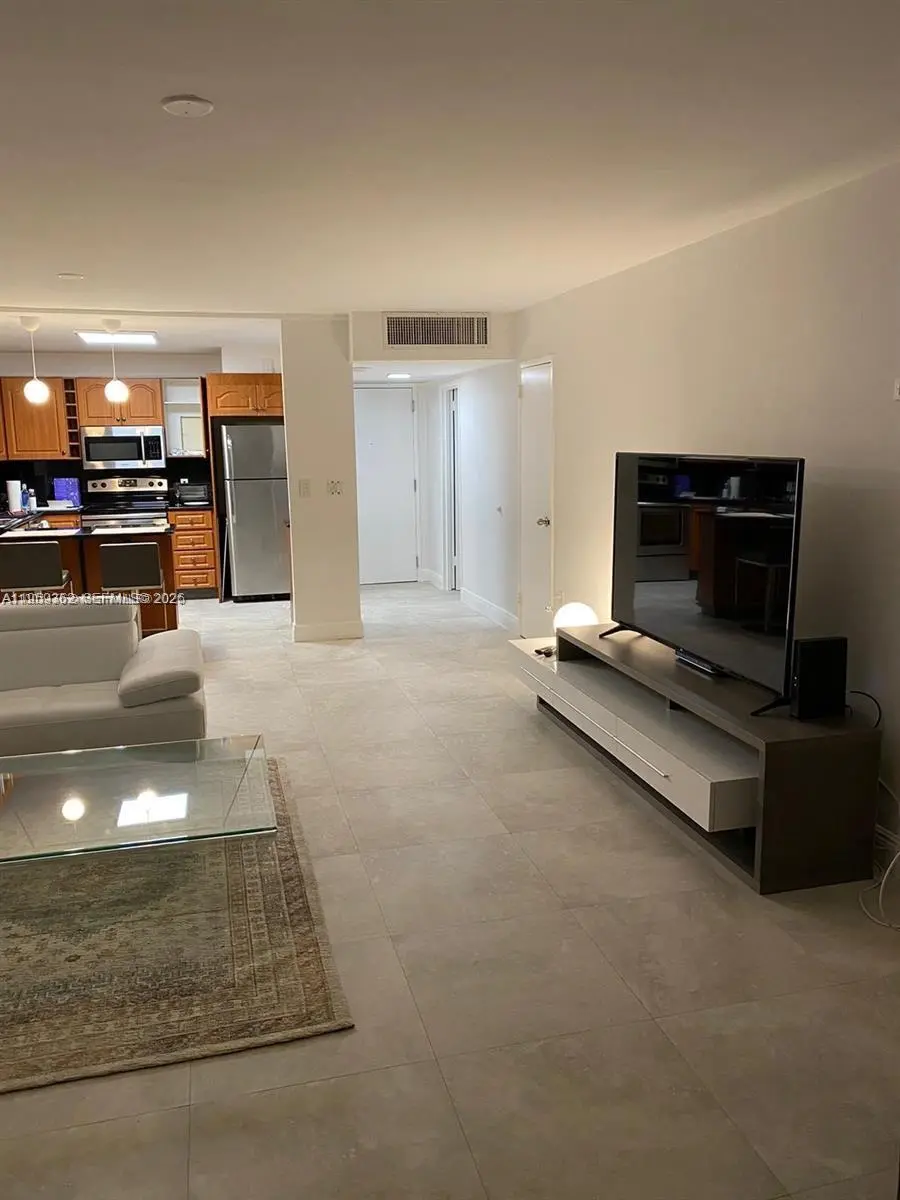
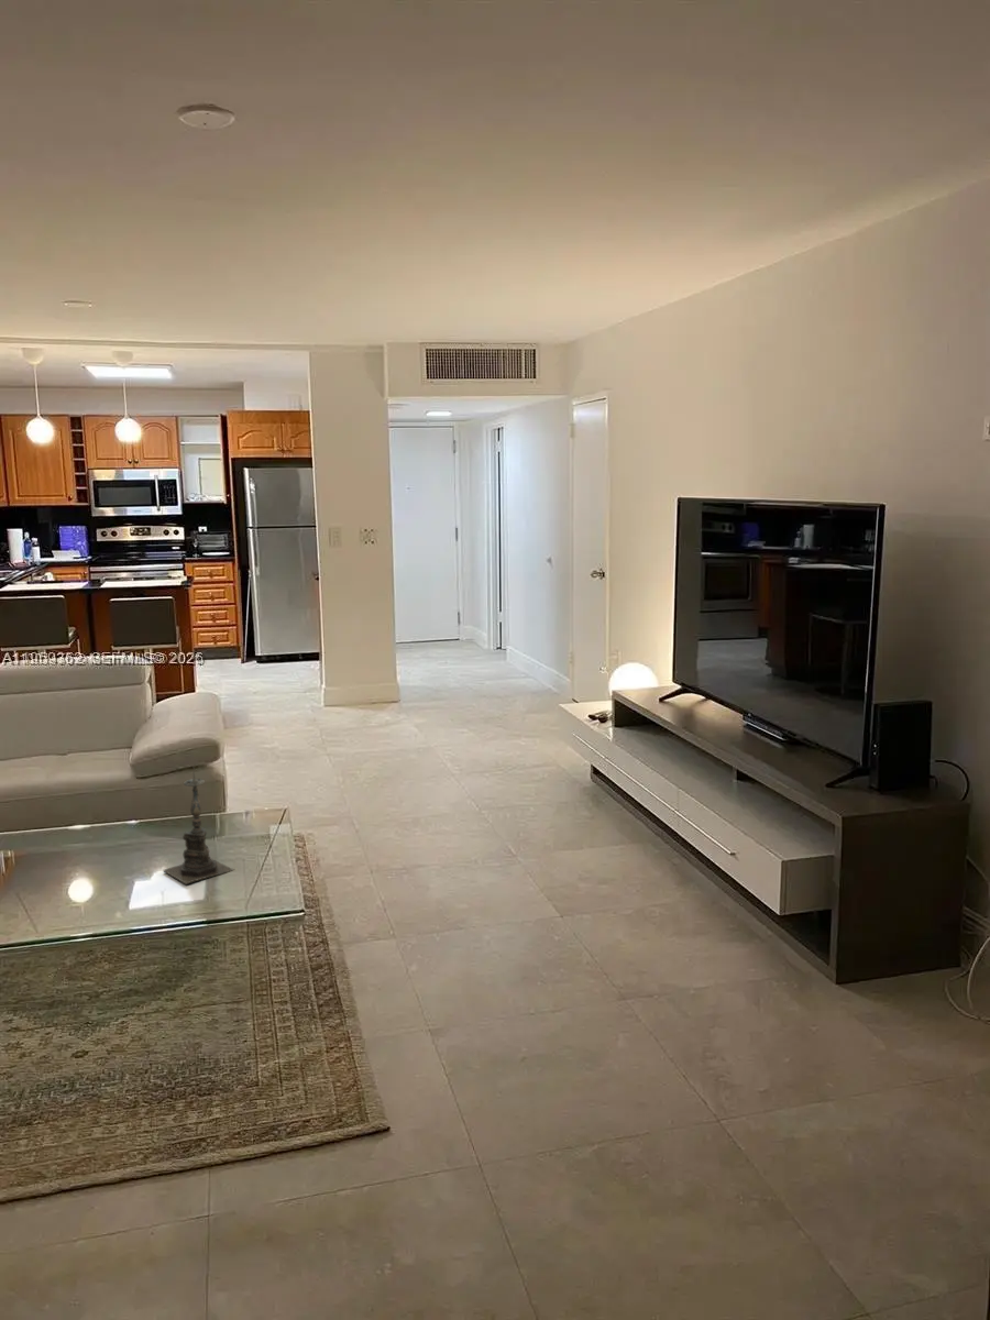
+ candle holder [162,768,234,886]
